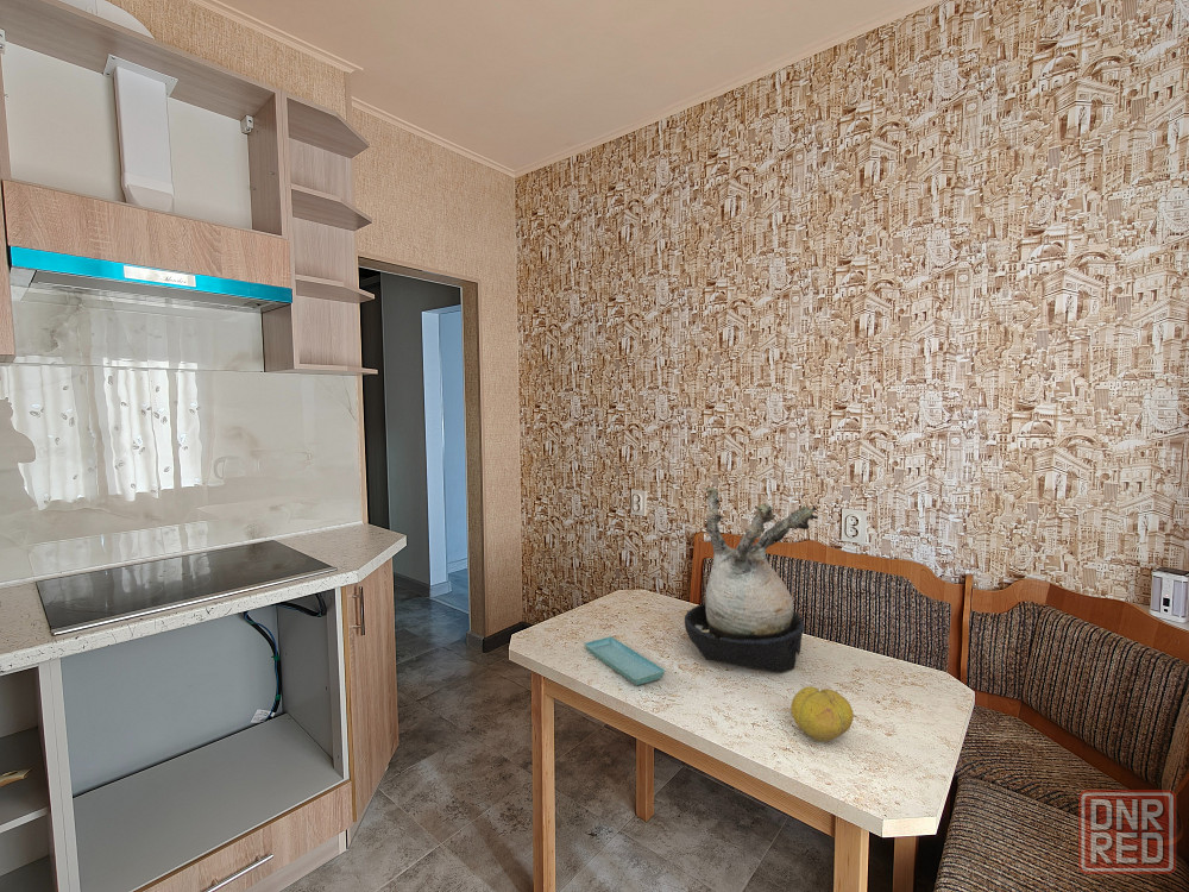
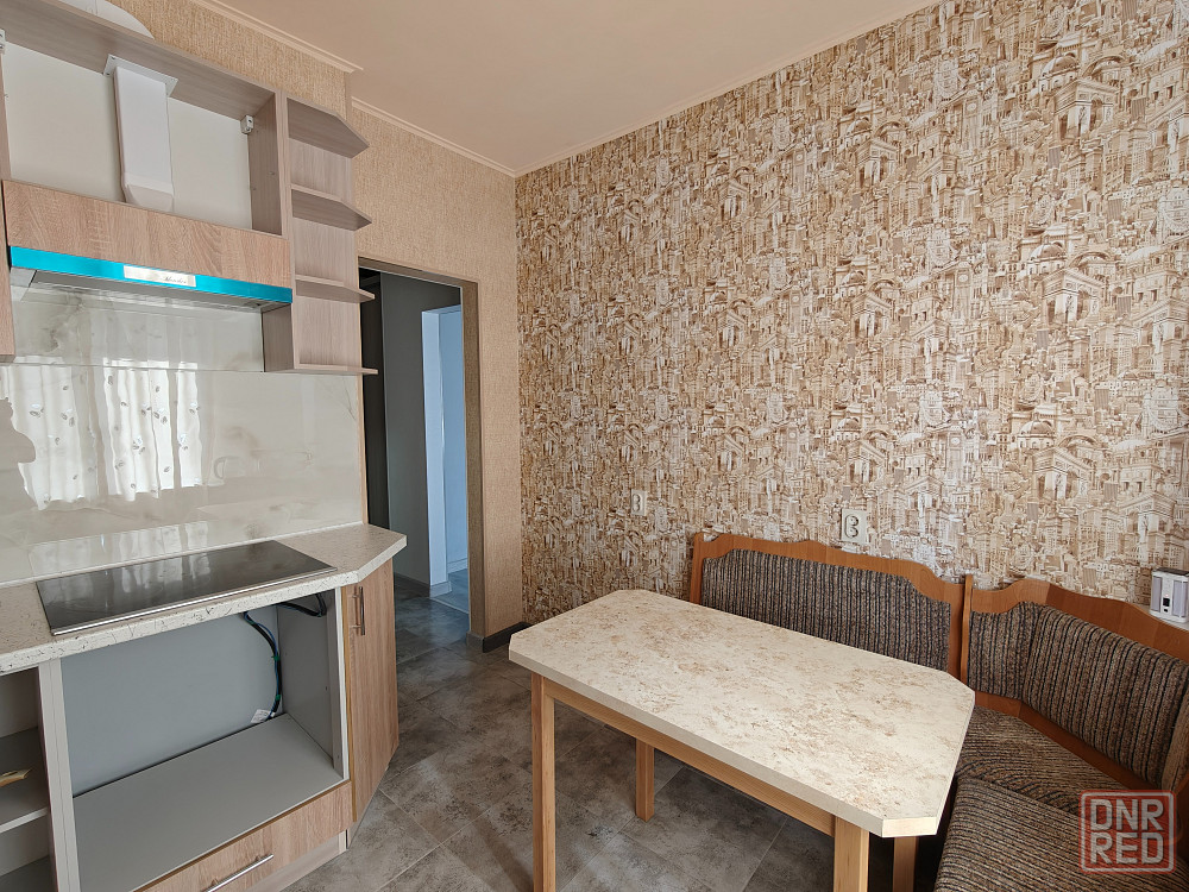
- plant [684,485,819,673]
- saucer [583,635,667,686]
- fruit [789,685,855,743]
